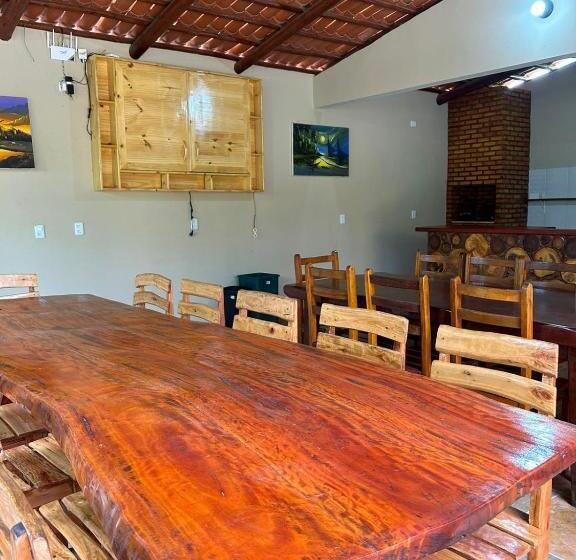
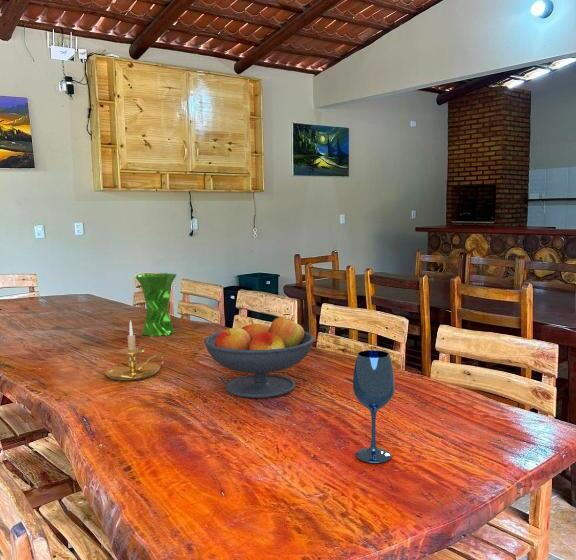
+ vase [134,272,178,338]
+ wineglass [352,349,396,464]
+ candle holder [103,320,169,382]
+ fruit bowl [203,315,315,399]
